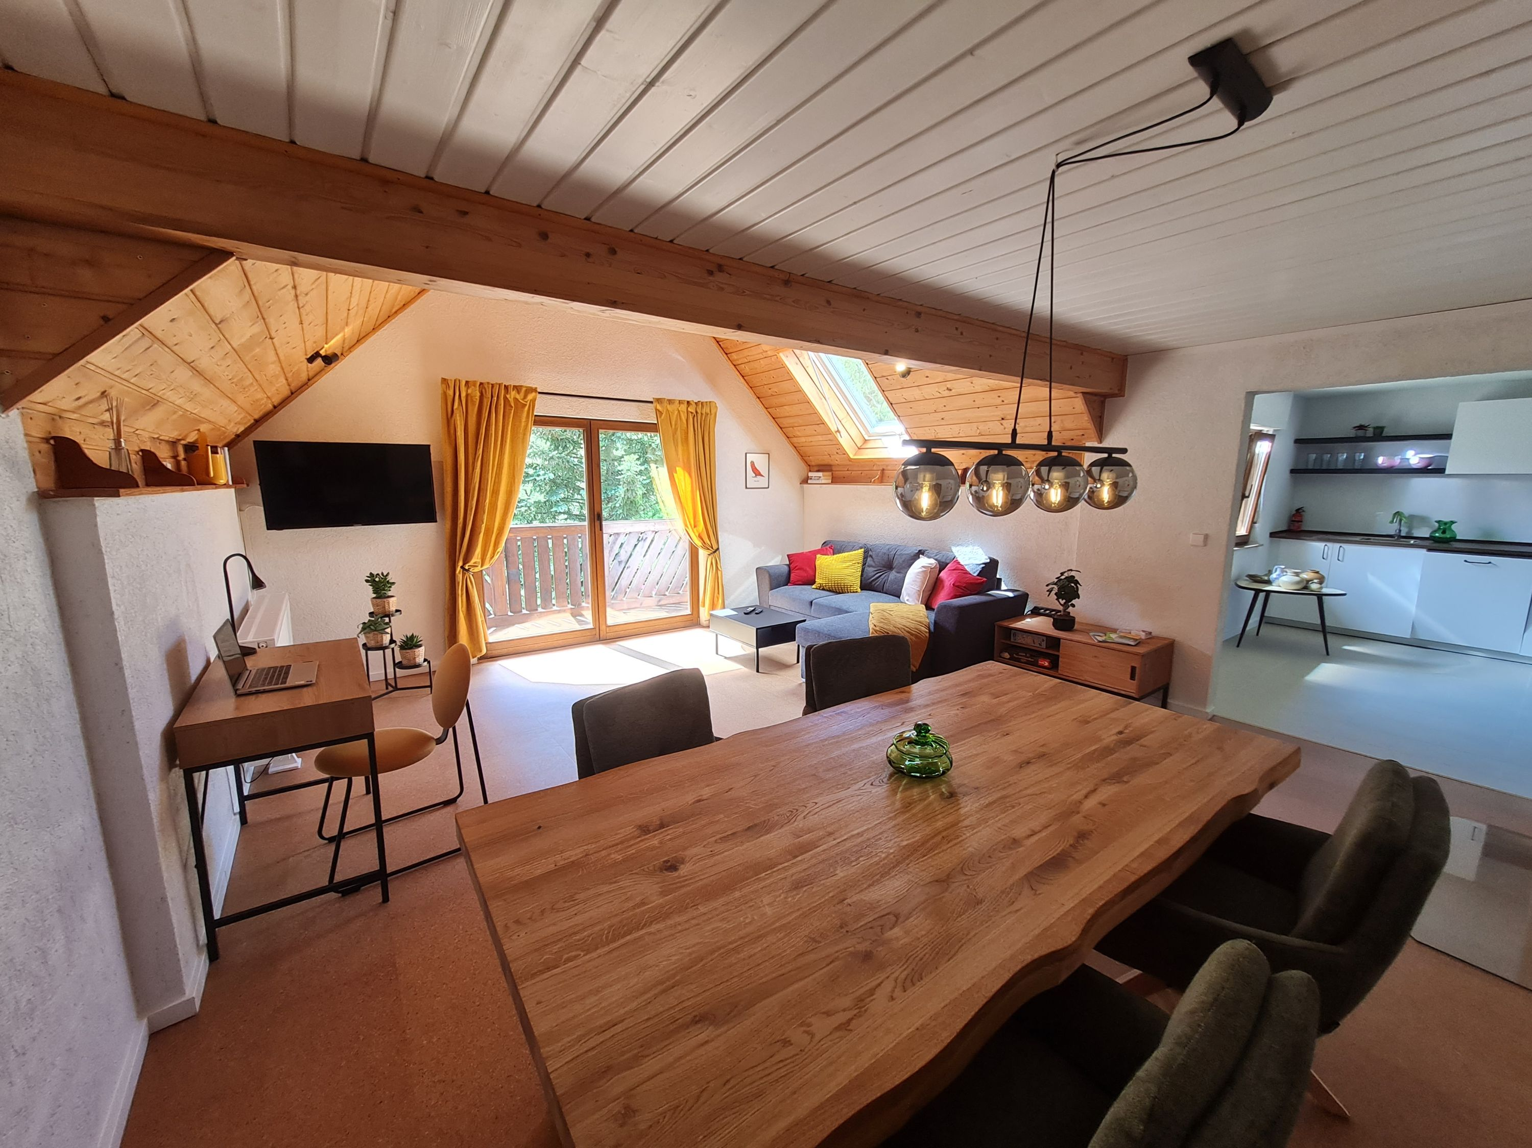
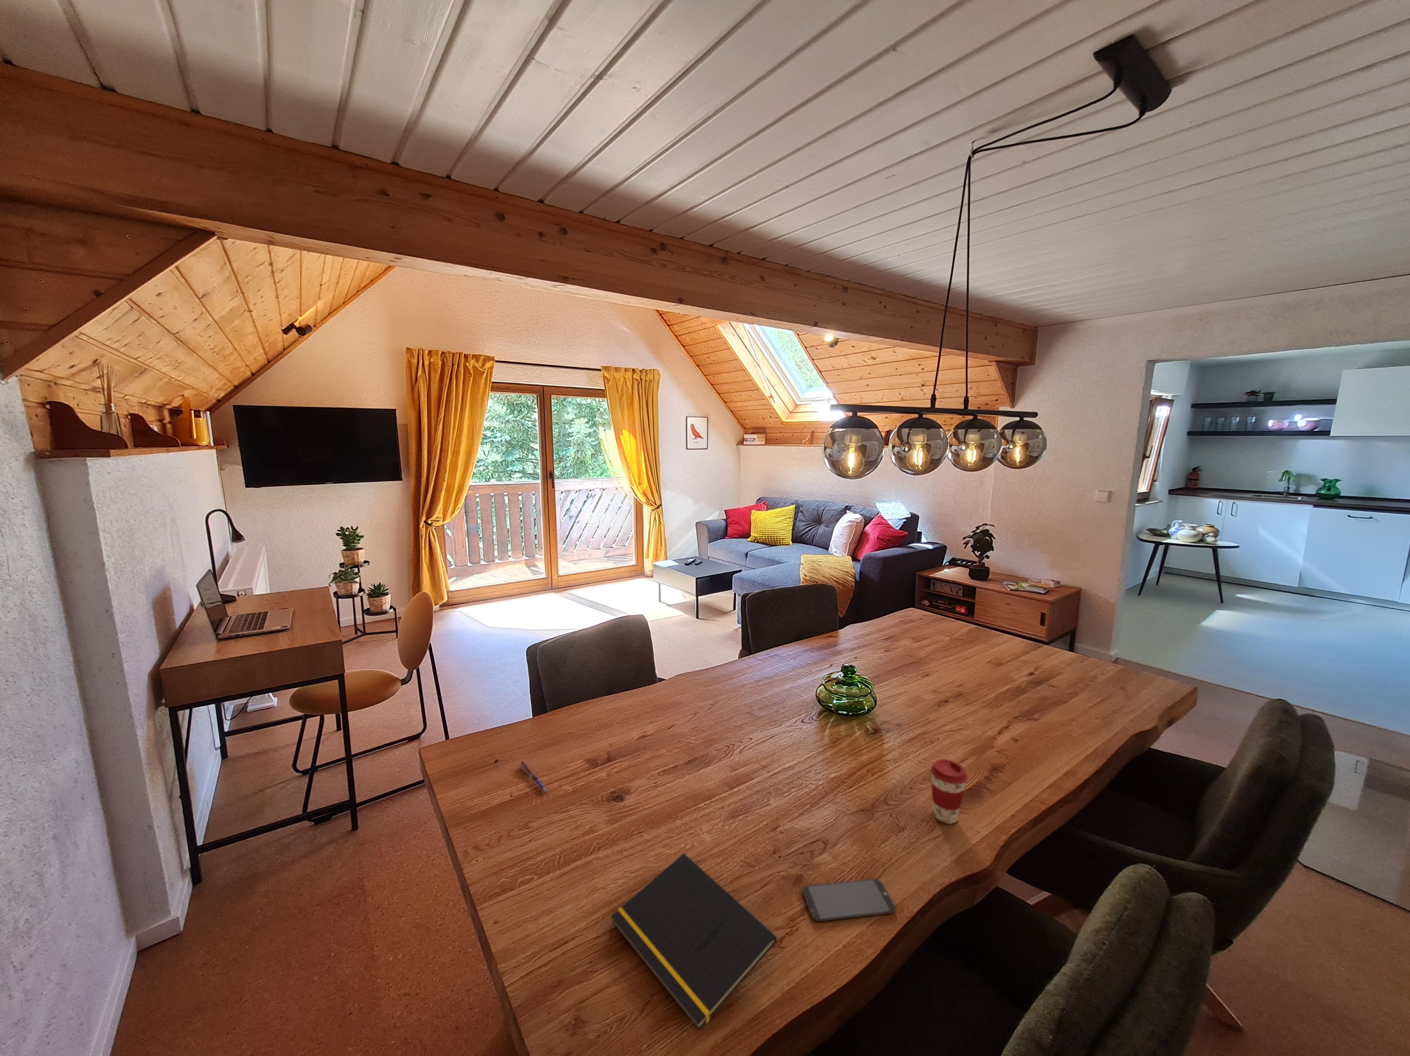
+ pen [520,761,548,793]
+ notepad [610,853,777,1032]
+ smartphone [802,879,896,922]
+ coffee cup [930,759,968,824]
